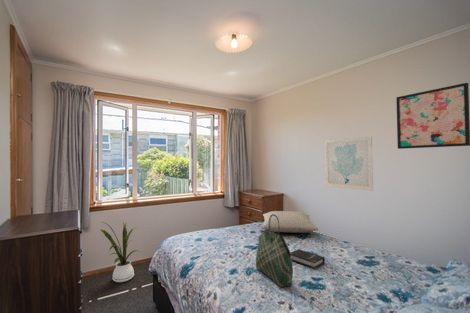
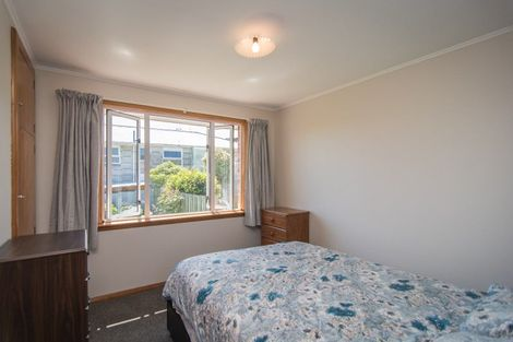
- house plant [100,221,141,283]
- wall art [395,82,470,150]
- hardback book [290,248,326,270]
- pillow [260,210,319,234]
- wall art [324,135,374,192]
- tote bag [255,214,294,288]
